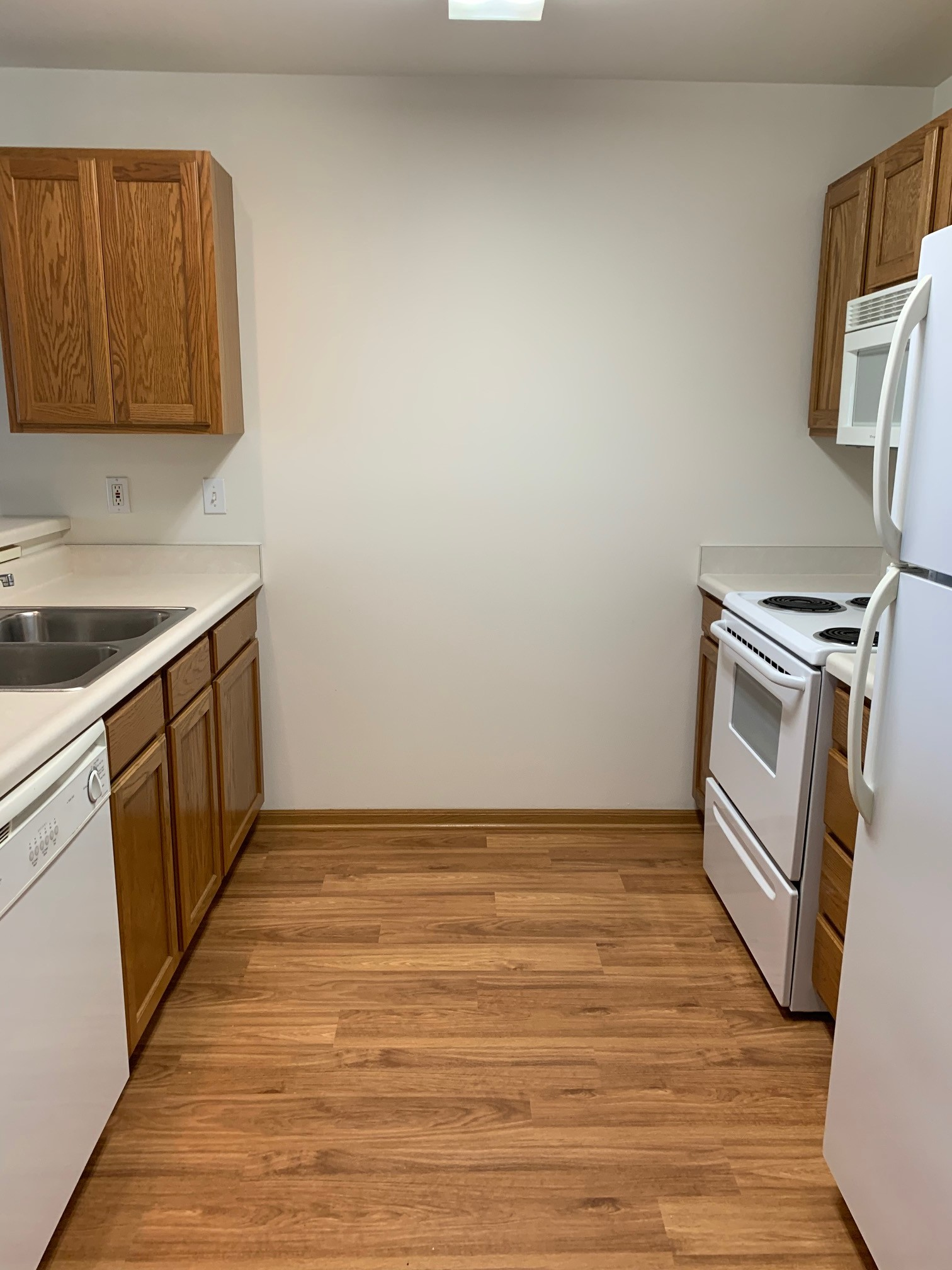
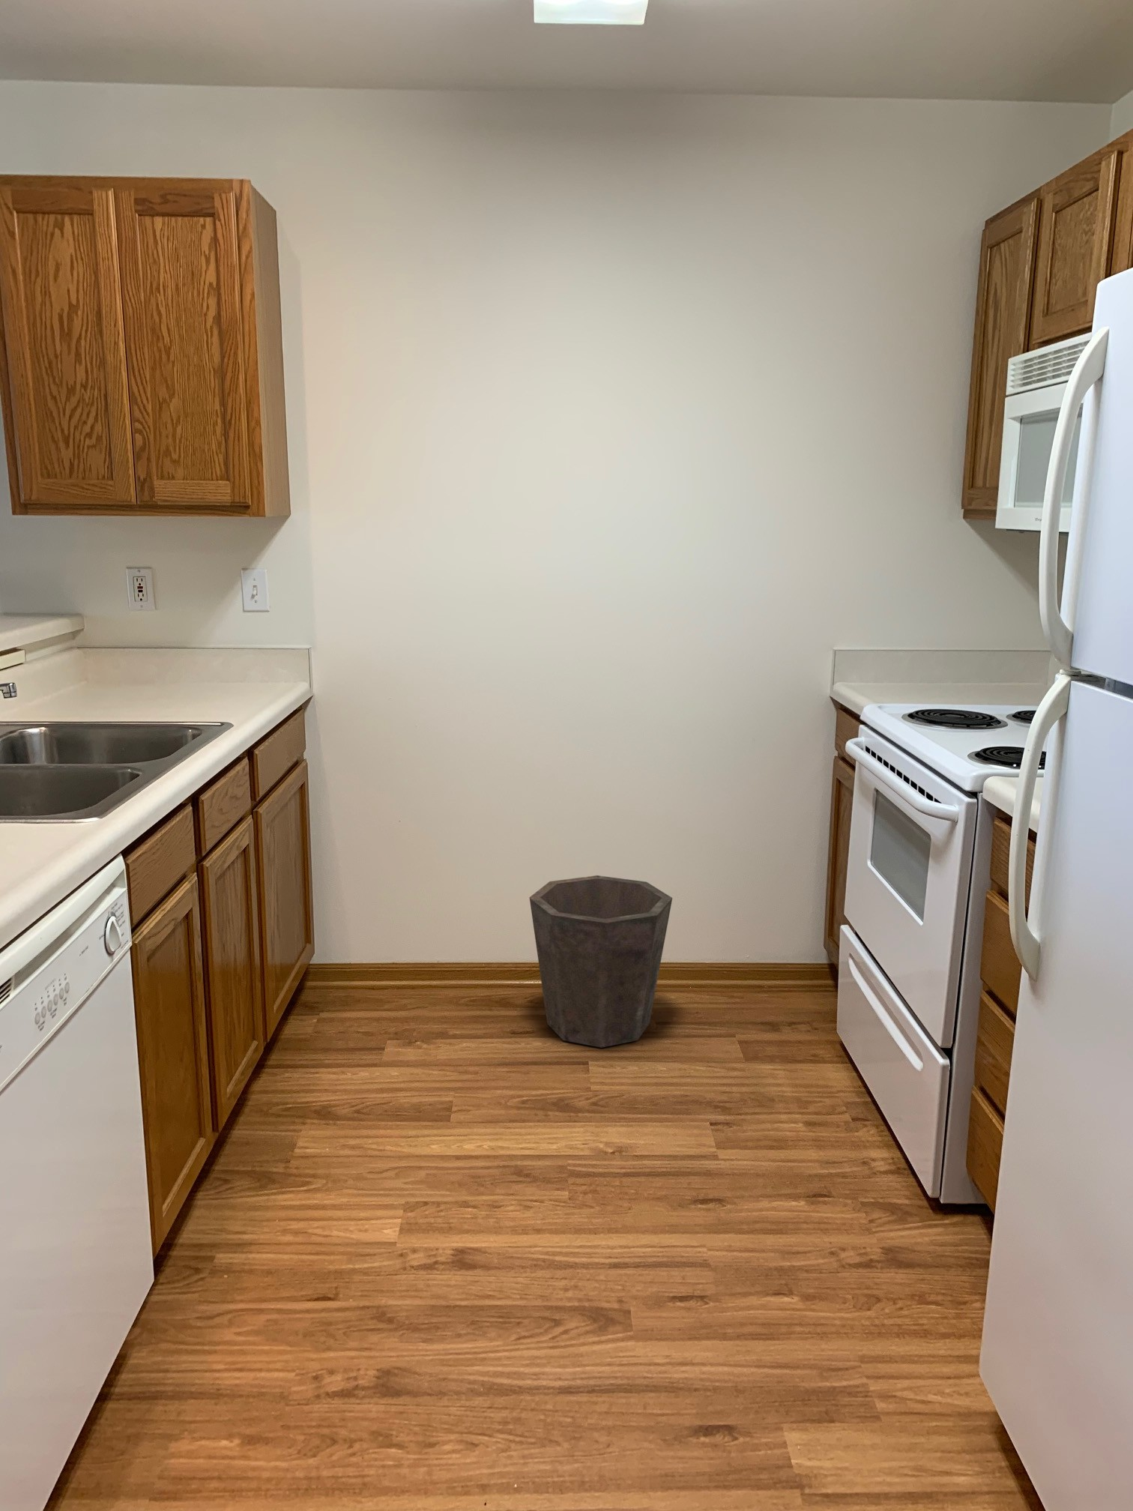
+ waste bin [530,874,672,1048]
